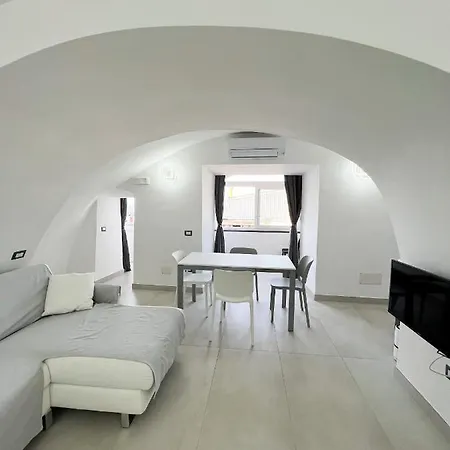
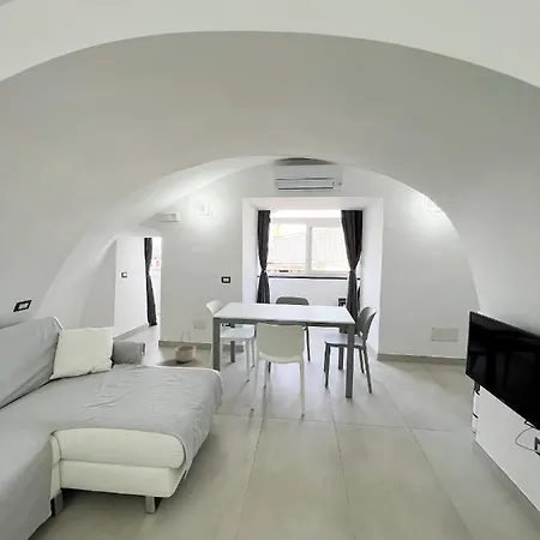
+ basket [174,329,197,364]
